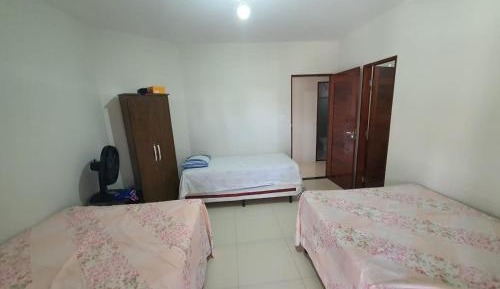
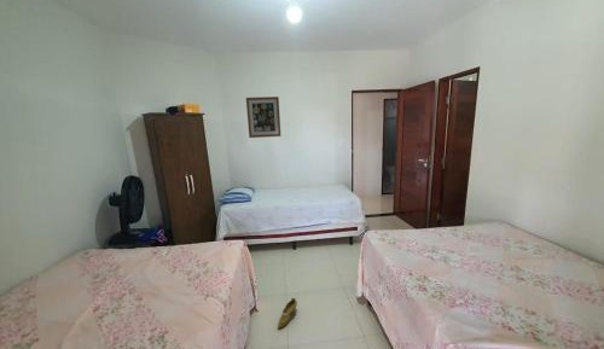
+ wall art [245,95,283,139]
+ shoe [277,297,298,330]
